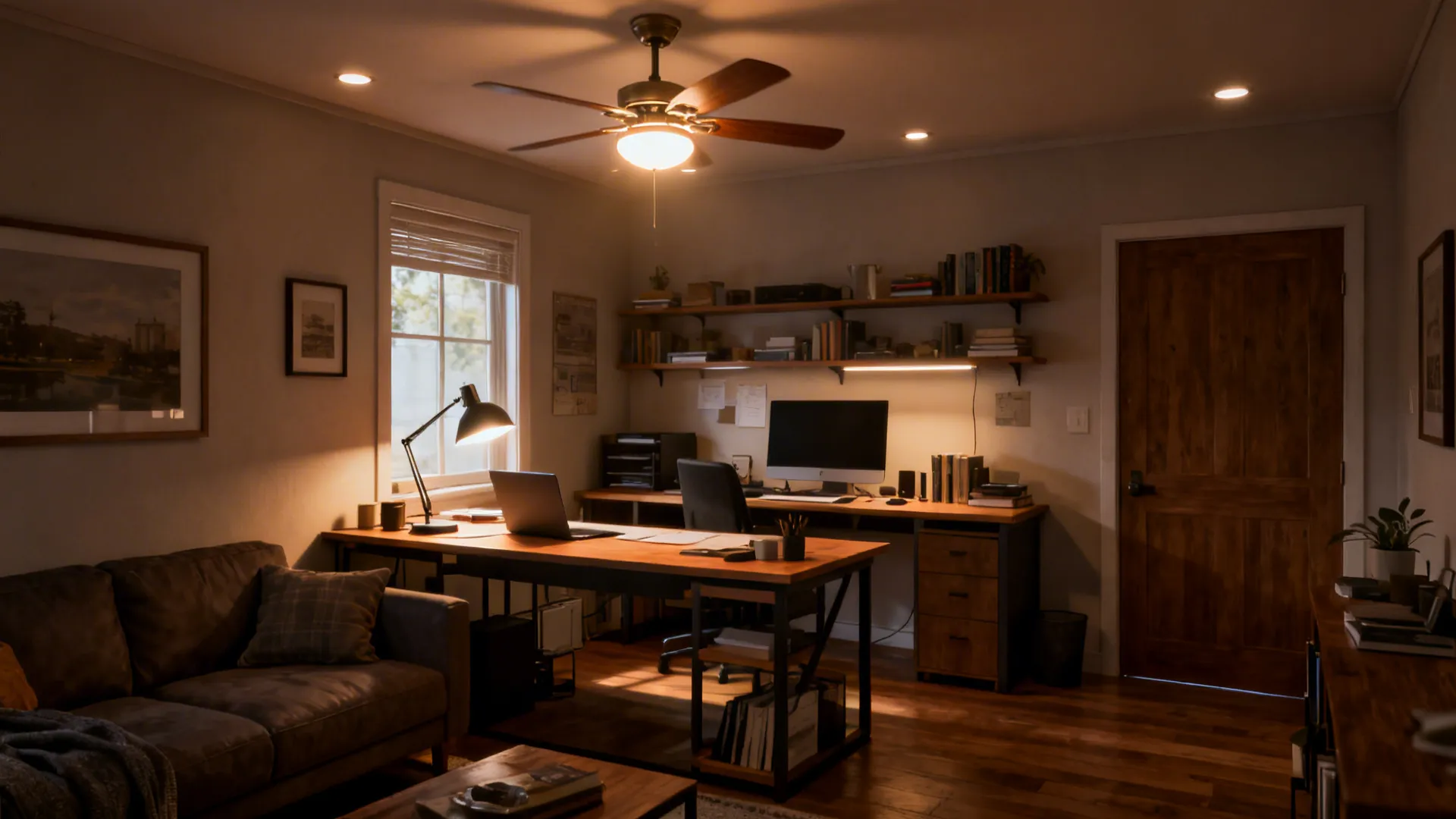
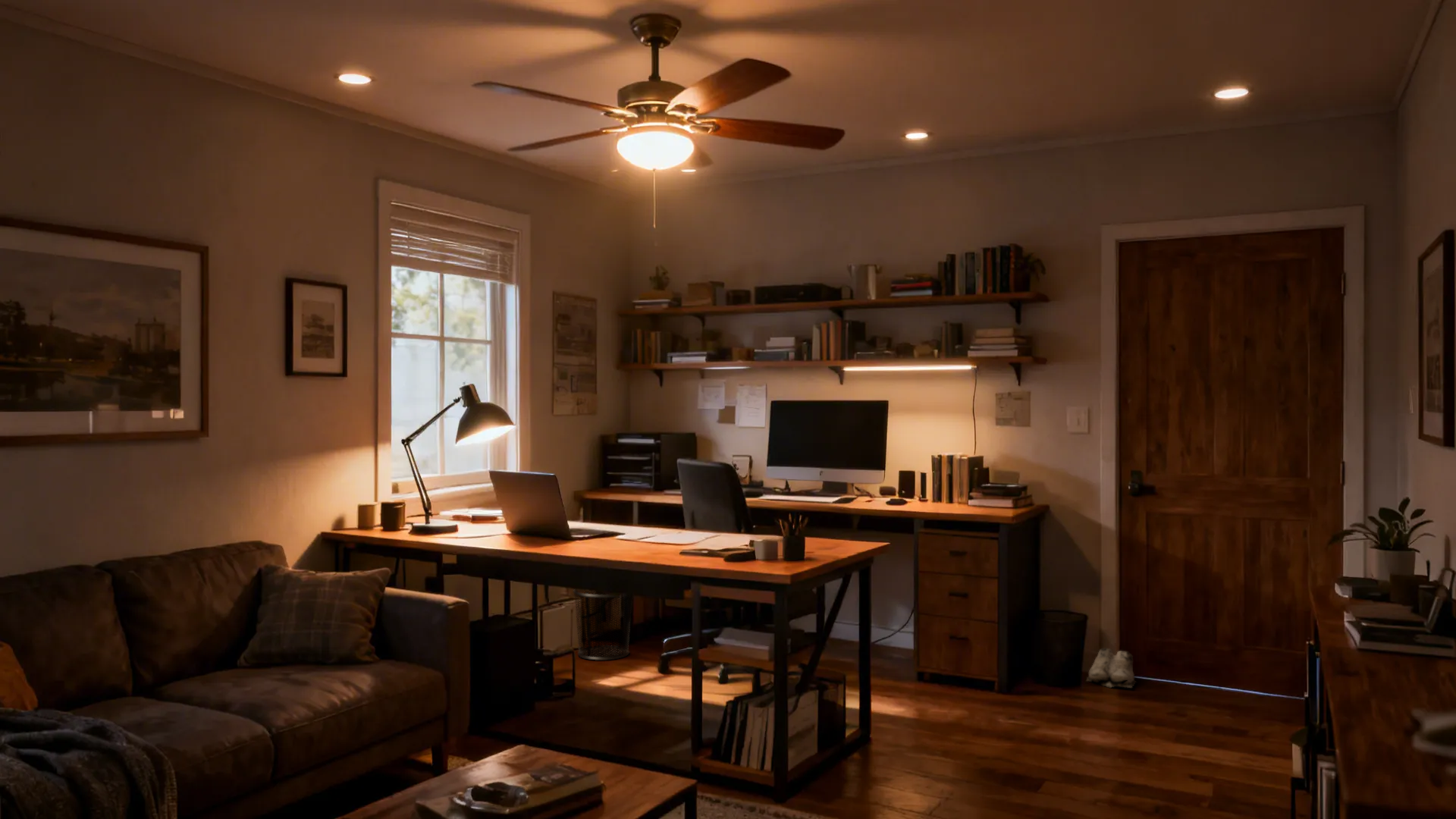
+ shoe [1086,648,1138,689]
+ waste bin [573,589,633,661]
